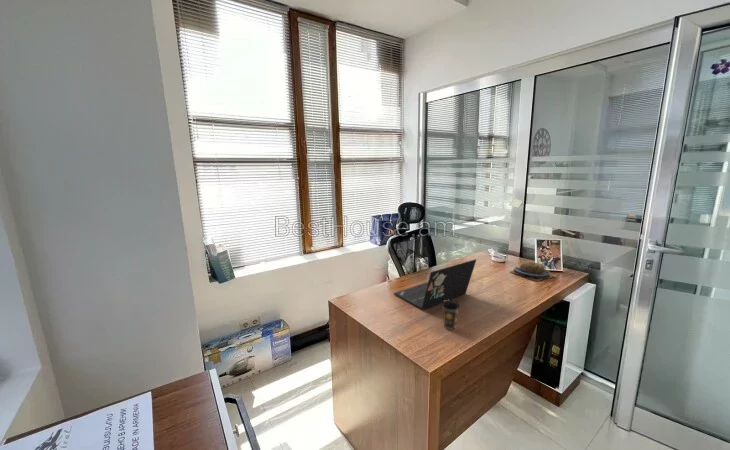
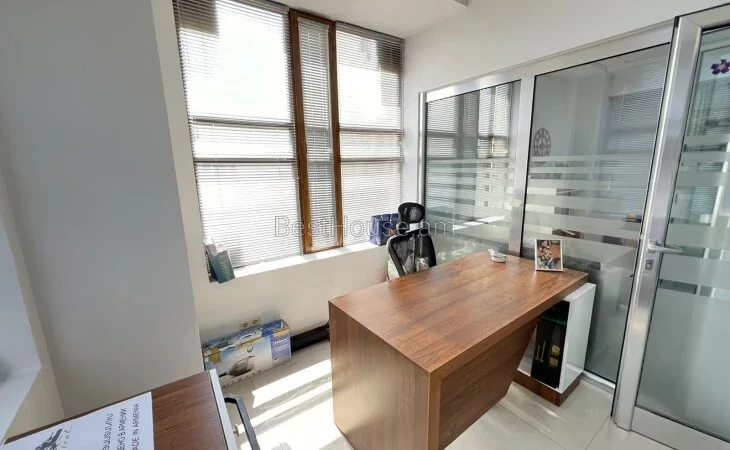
- pastry [509,261,556,282]
- laptop [393,258,477,311]
- coffee cup [441,299,460,331]
